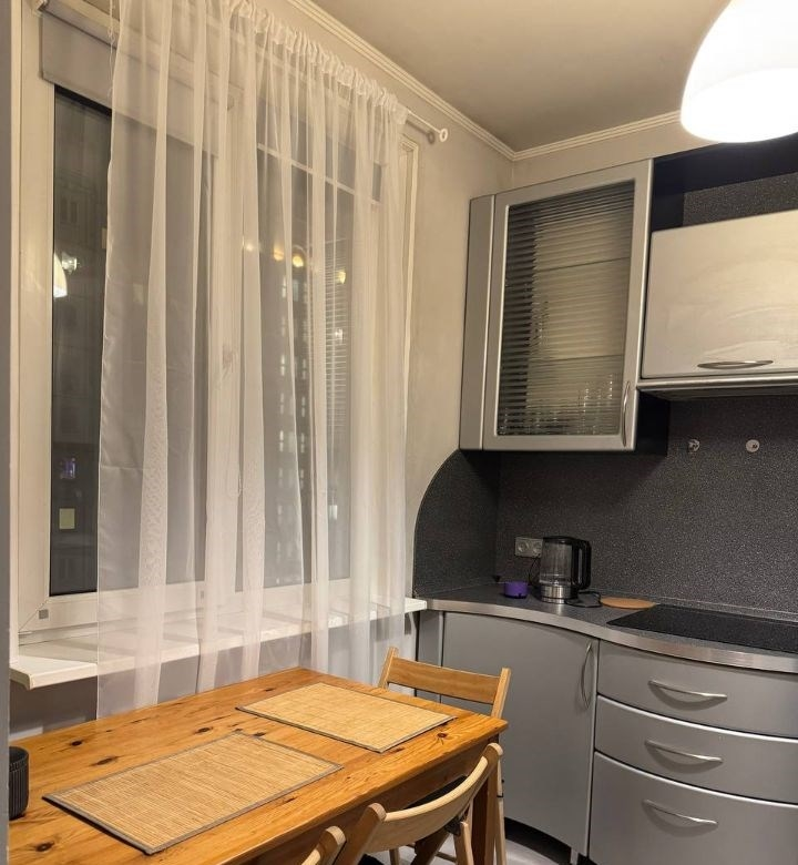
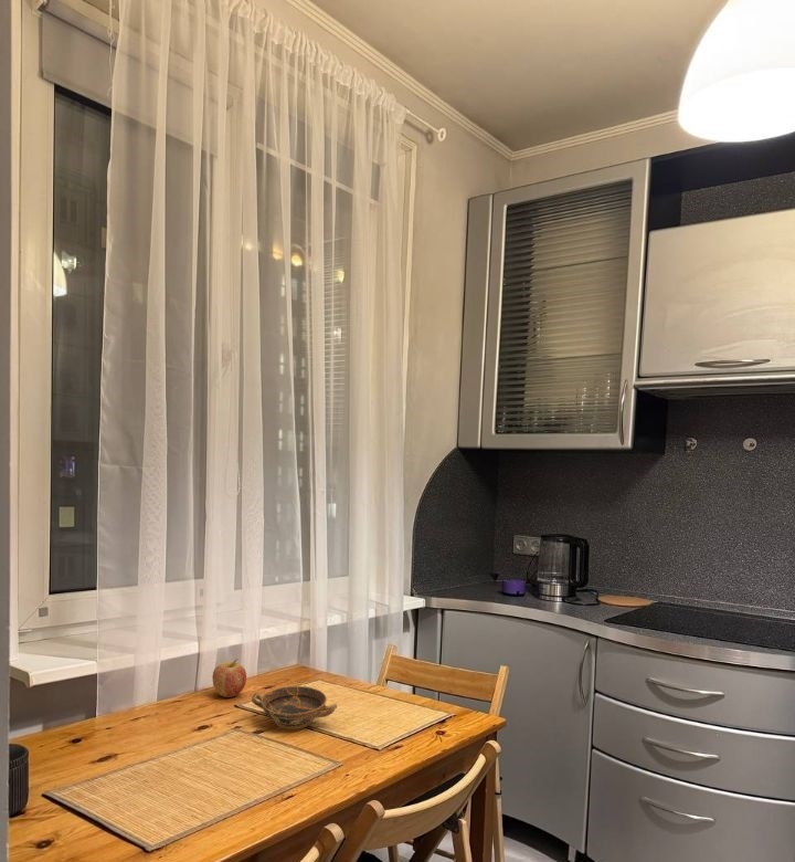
+ fruit [211,658,247,698]
+ bowl [251,685,338,730]
